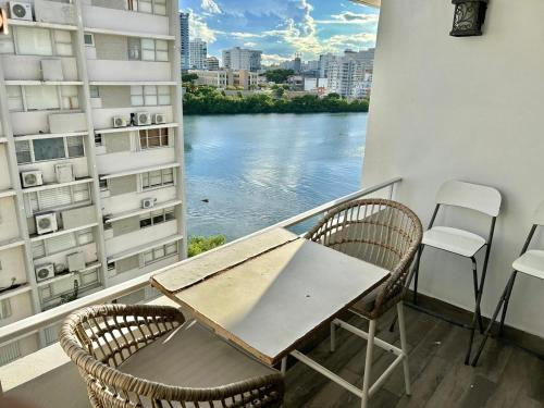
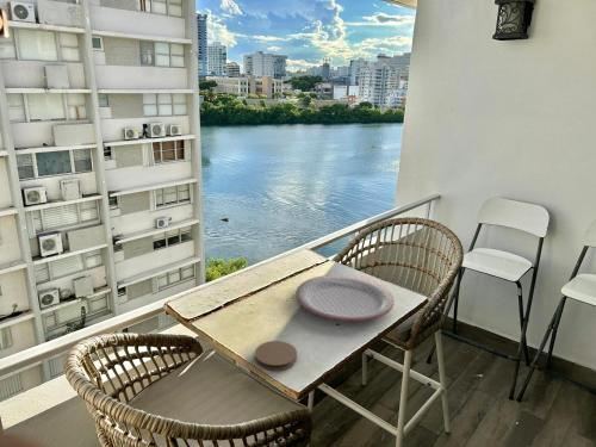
+ plate [294,274,396,322]
+ coaster [254,340,298,372]
